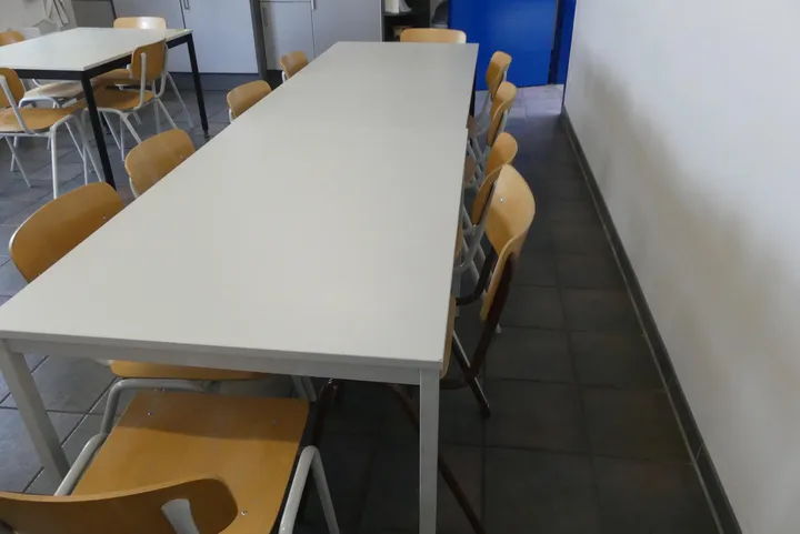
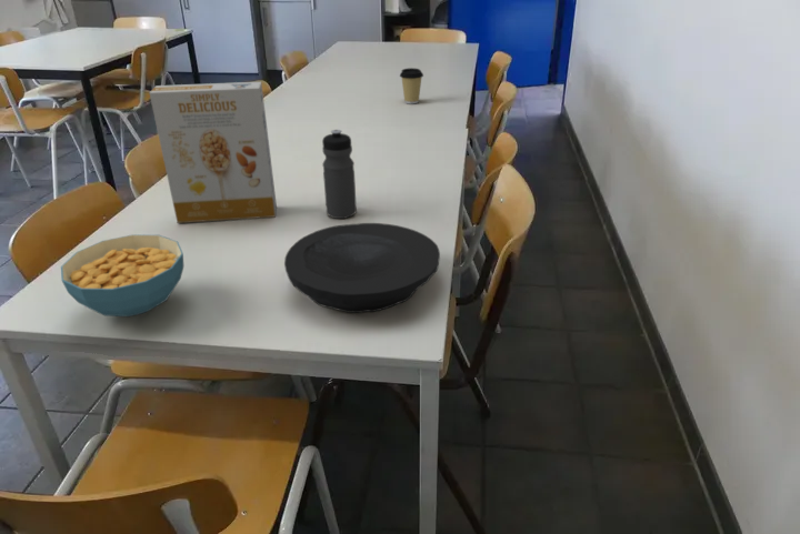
+ water bottle [321,129,358,220]
+ cereal bowl [60,233,184,318]
+ cereal box [149,81,278,224]
+ coffee cup [399,67,424,104]
+ plate [283,222,441,314]
